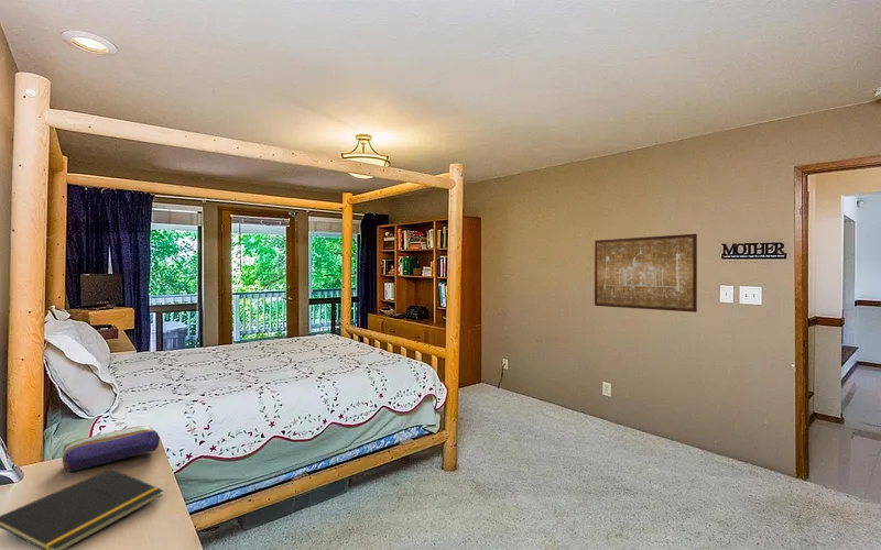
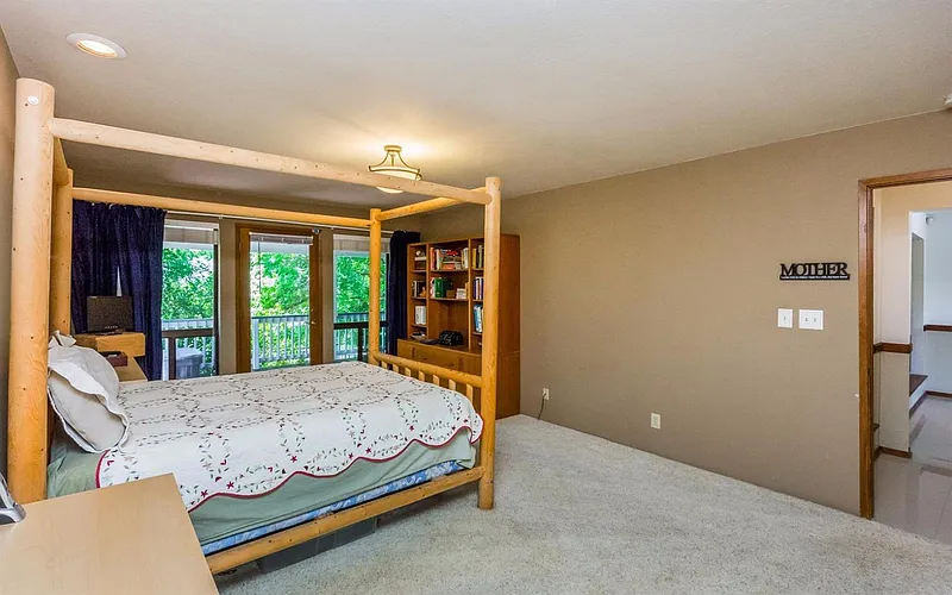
- notepad [0,468,164,550]
- pencil case [61,425,161,473]
- wall art [594,233,698,314]
